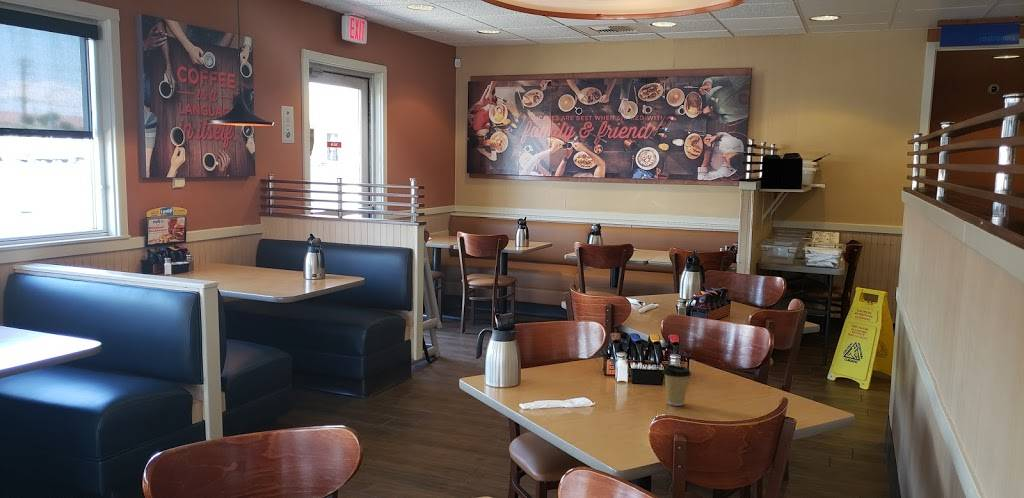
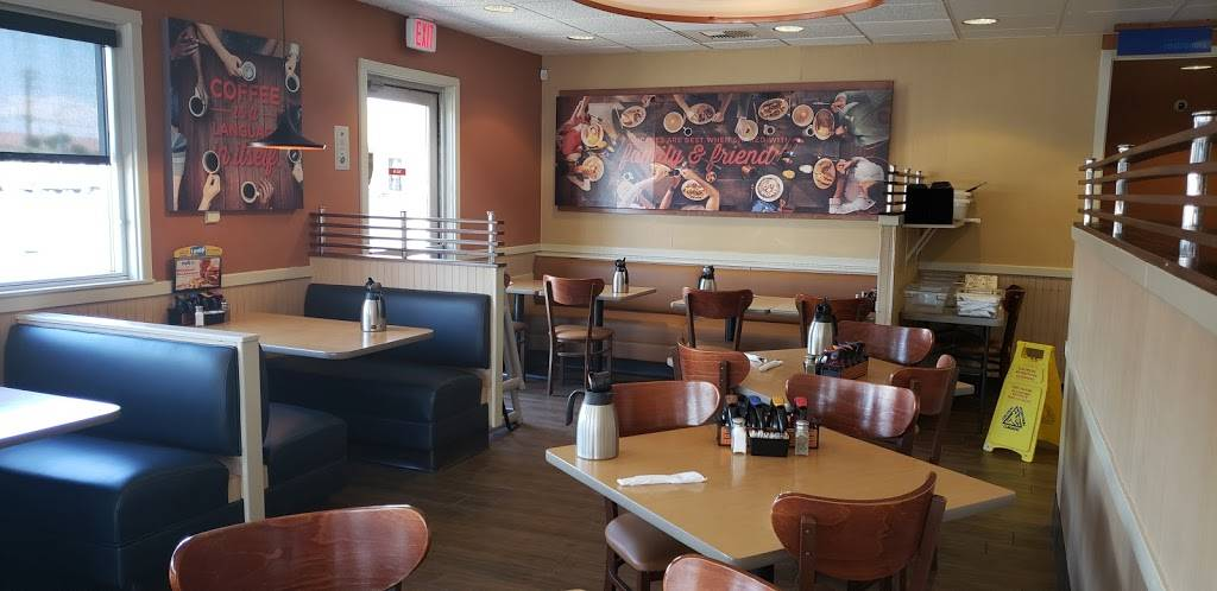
- coffee cup [662,363,692,407]
